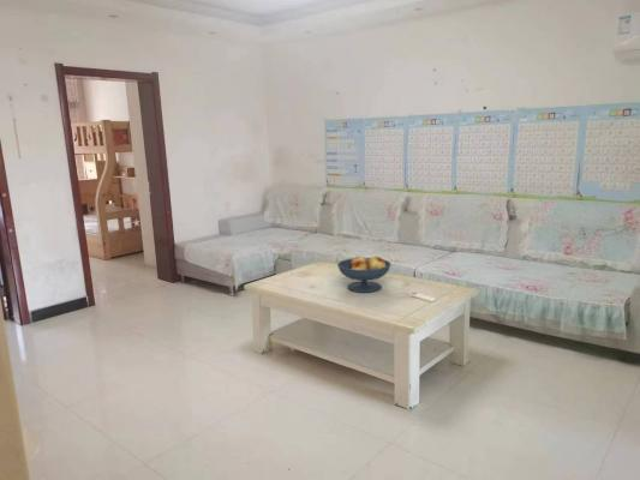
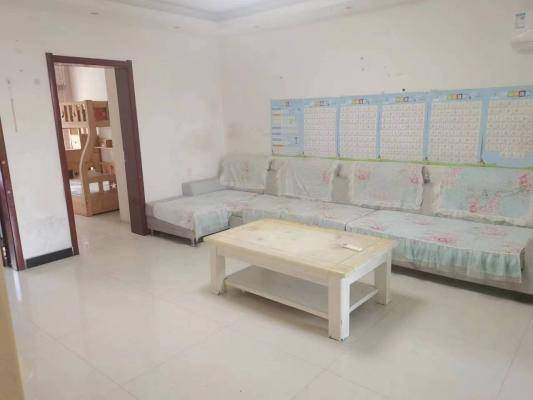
- fruit bowl [336,254,393,293]
